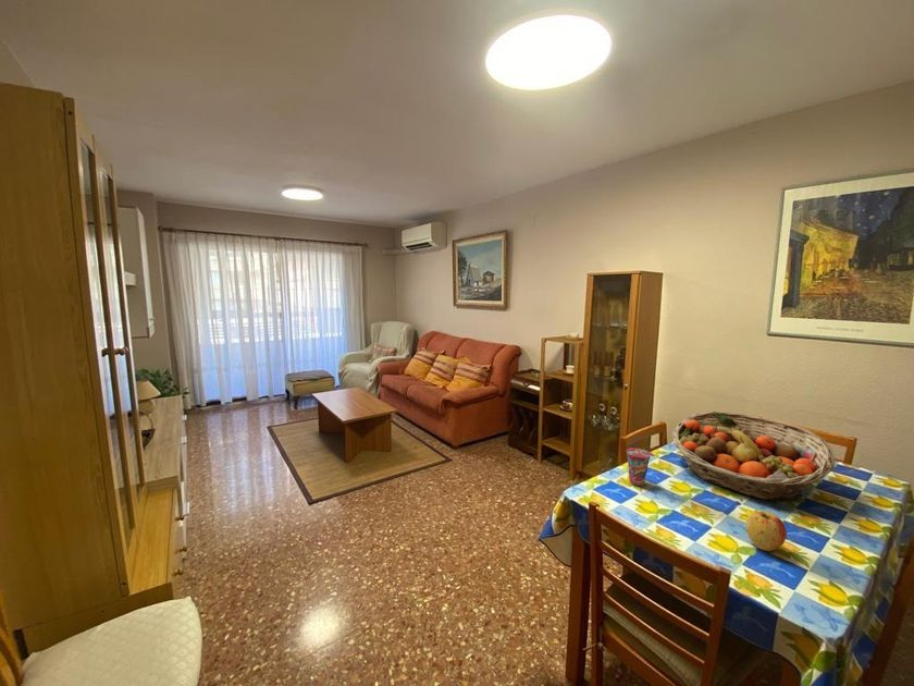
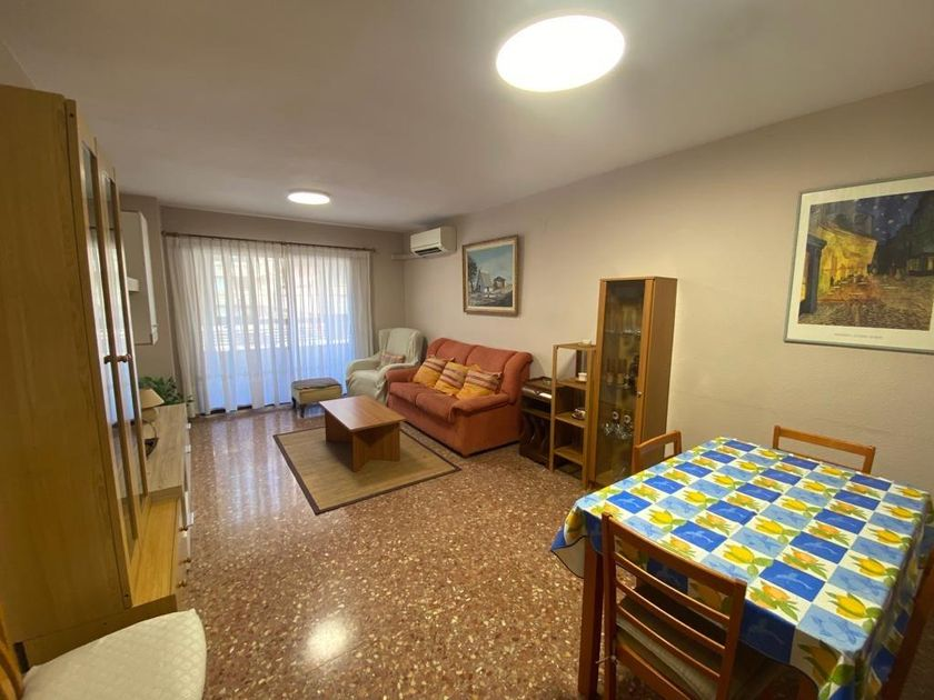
- fruit basket [671,411,836,502]
- apple [744,510,788,552]
- cup [626,446,656,487]
